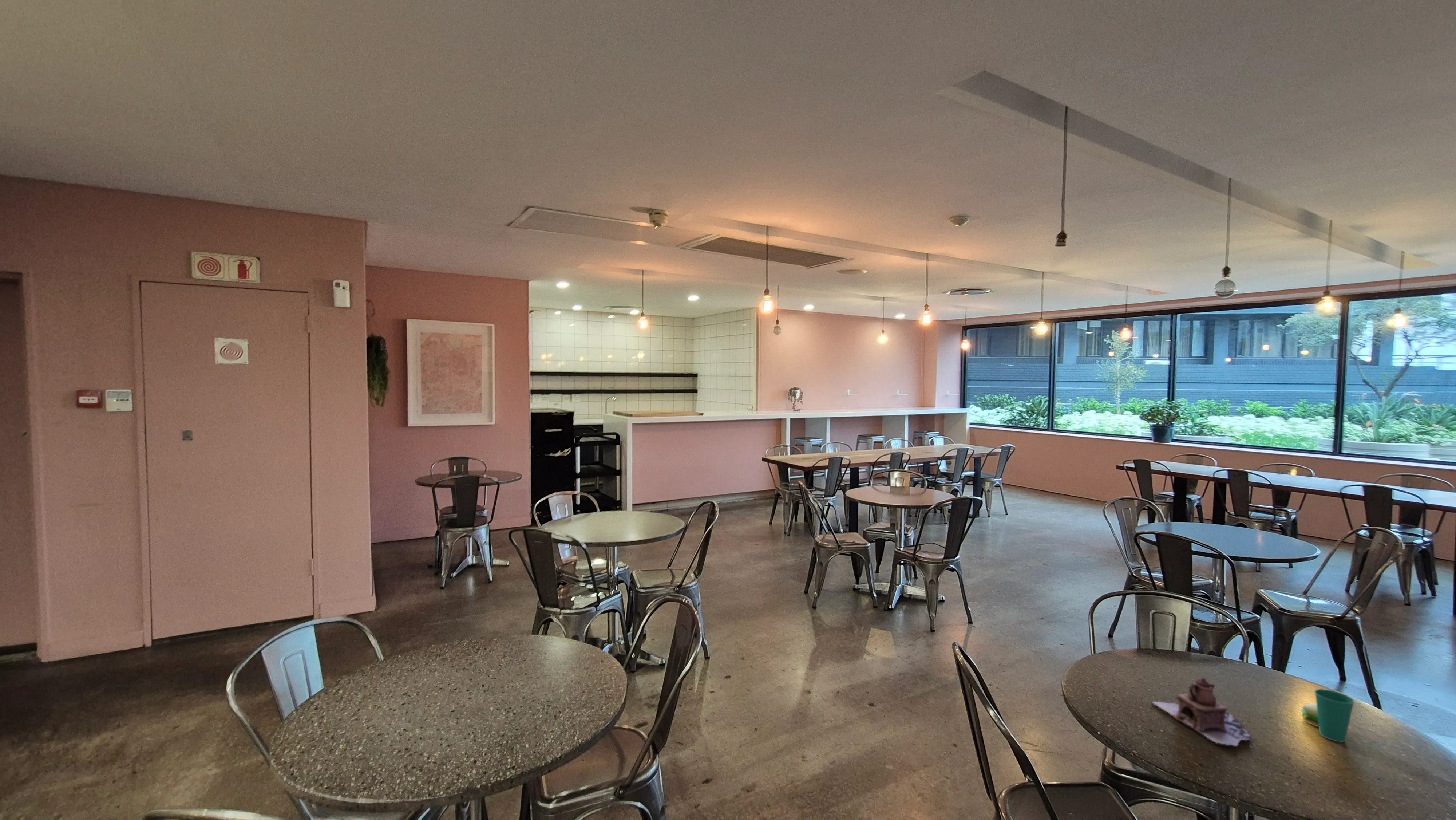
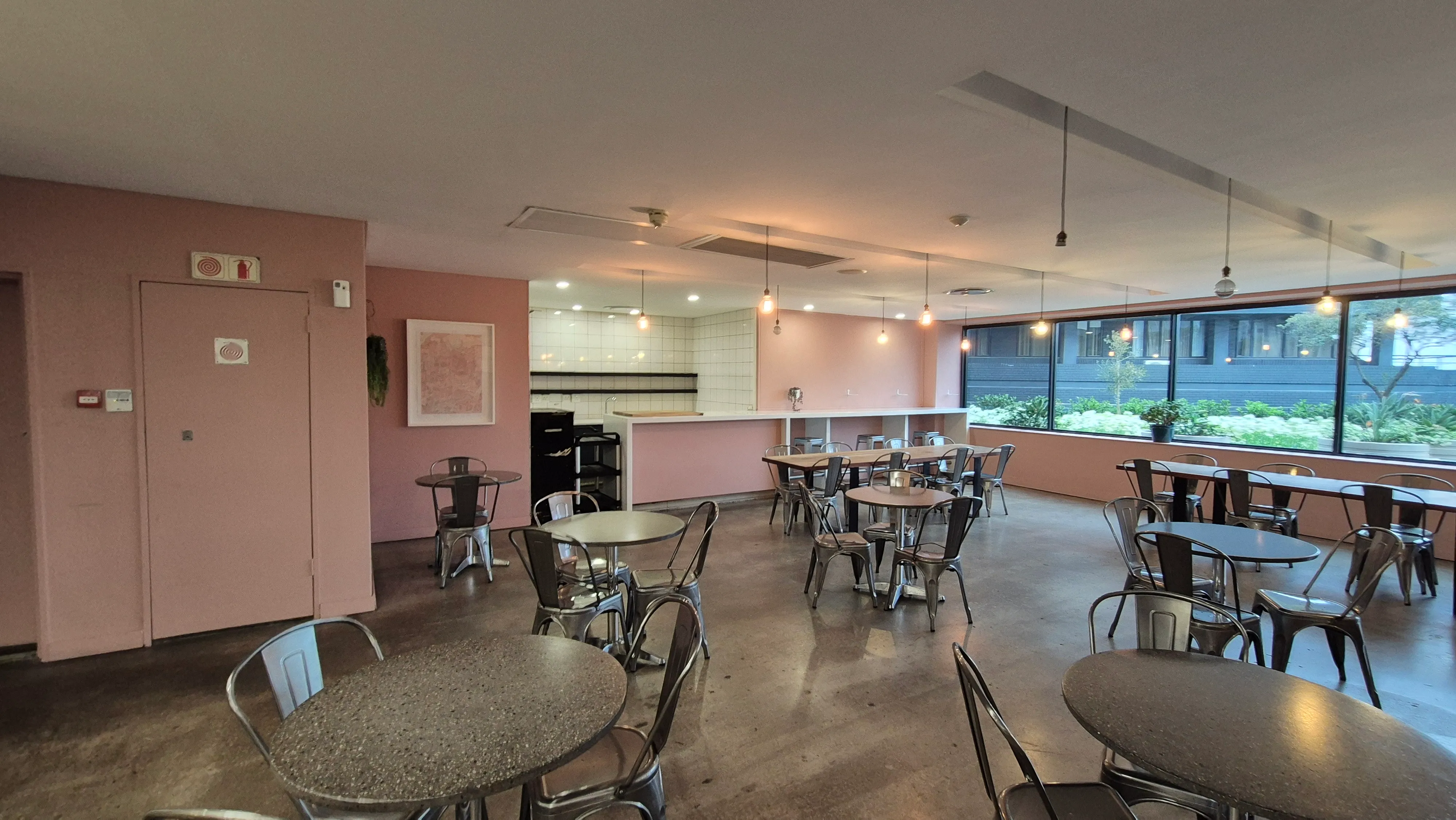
- teapot [1151,678,1251,746]
- cup [1300,689,1355,742]
